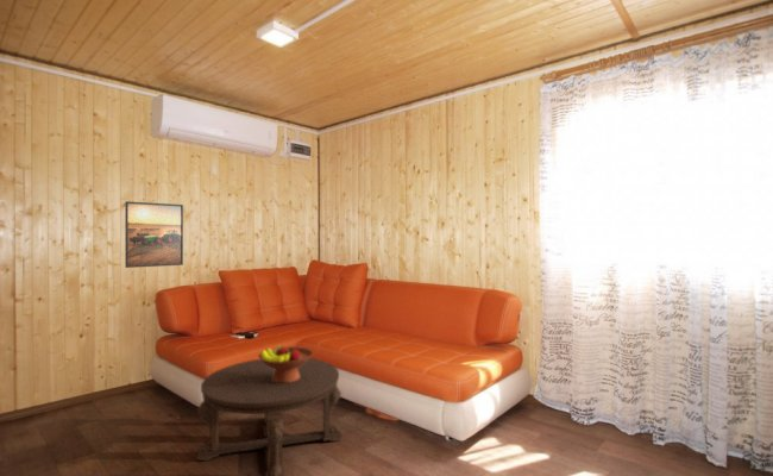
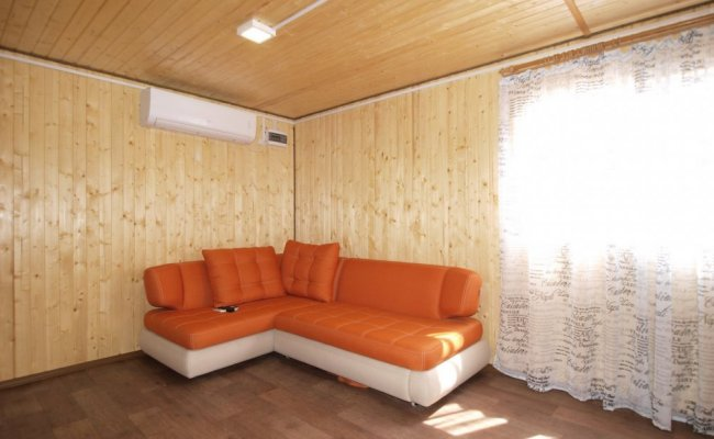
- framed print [124,200,184,269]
- fruit bowl [257,344,315,383]
- coffee table [195,357,344,476]
